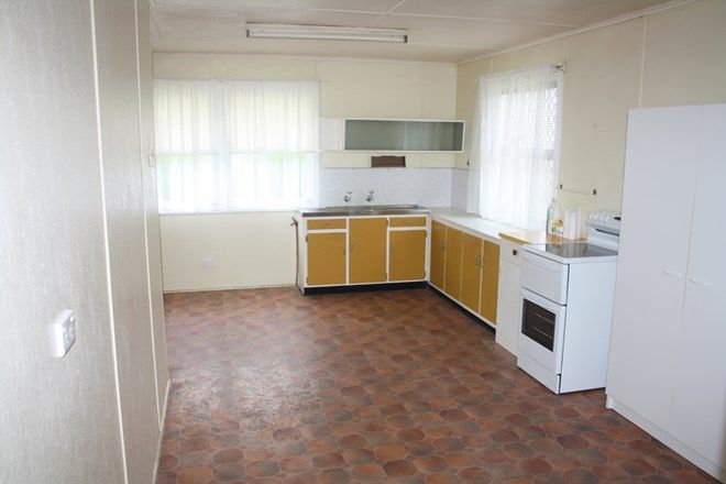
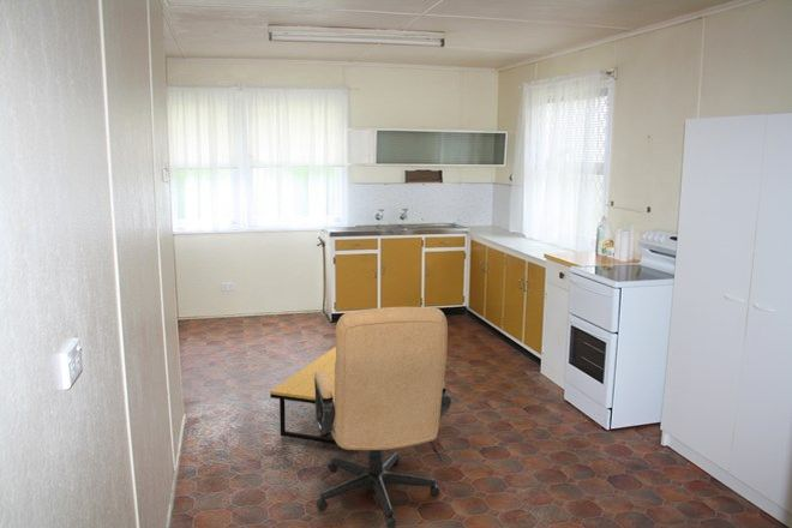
+ chair [314,306,452,528]
+ coffee table [269,346,337,445]
